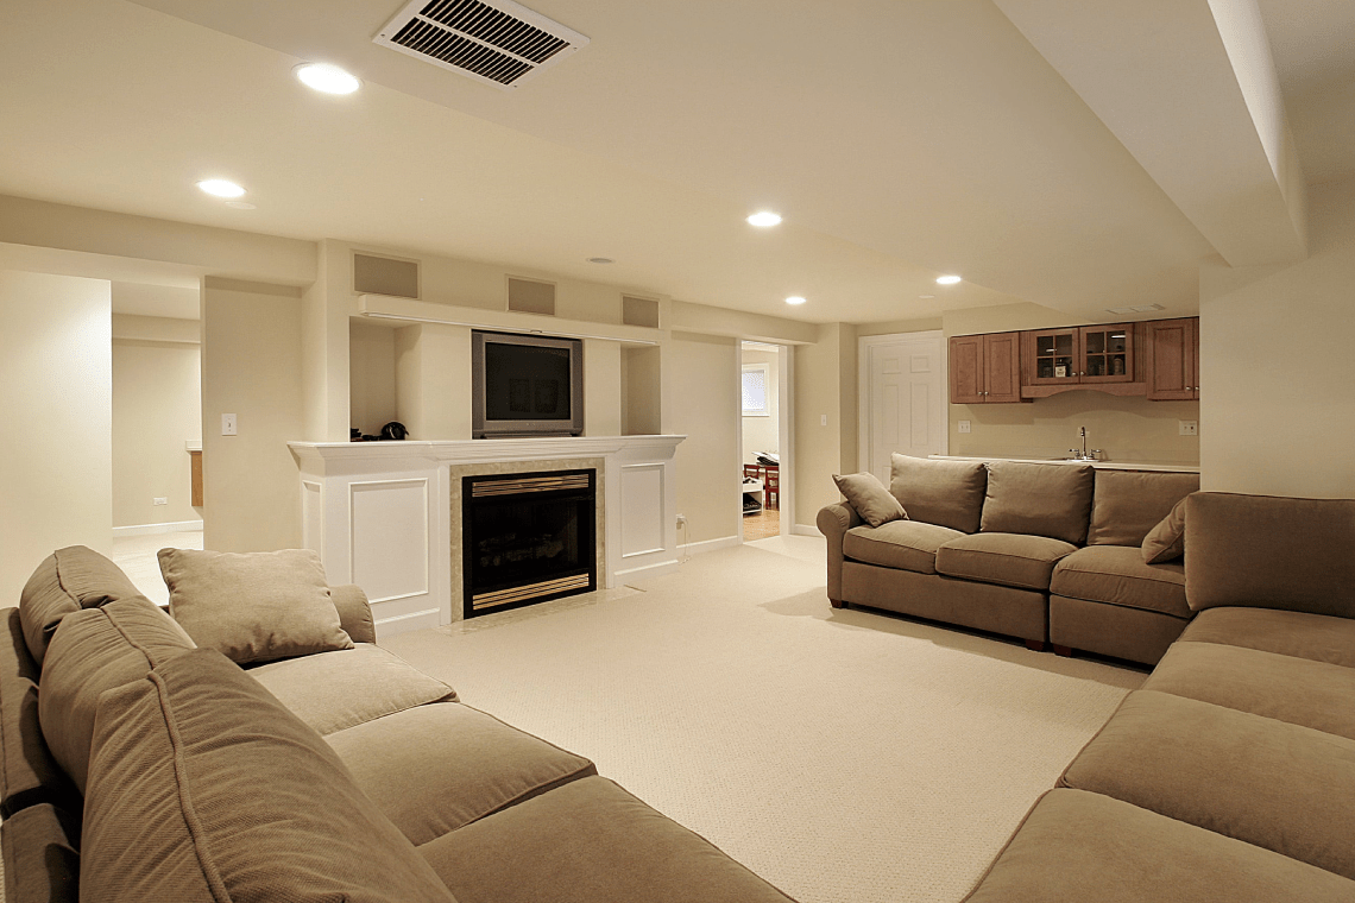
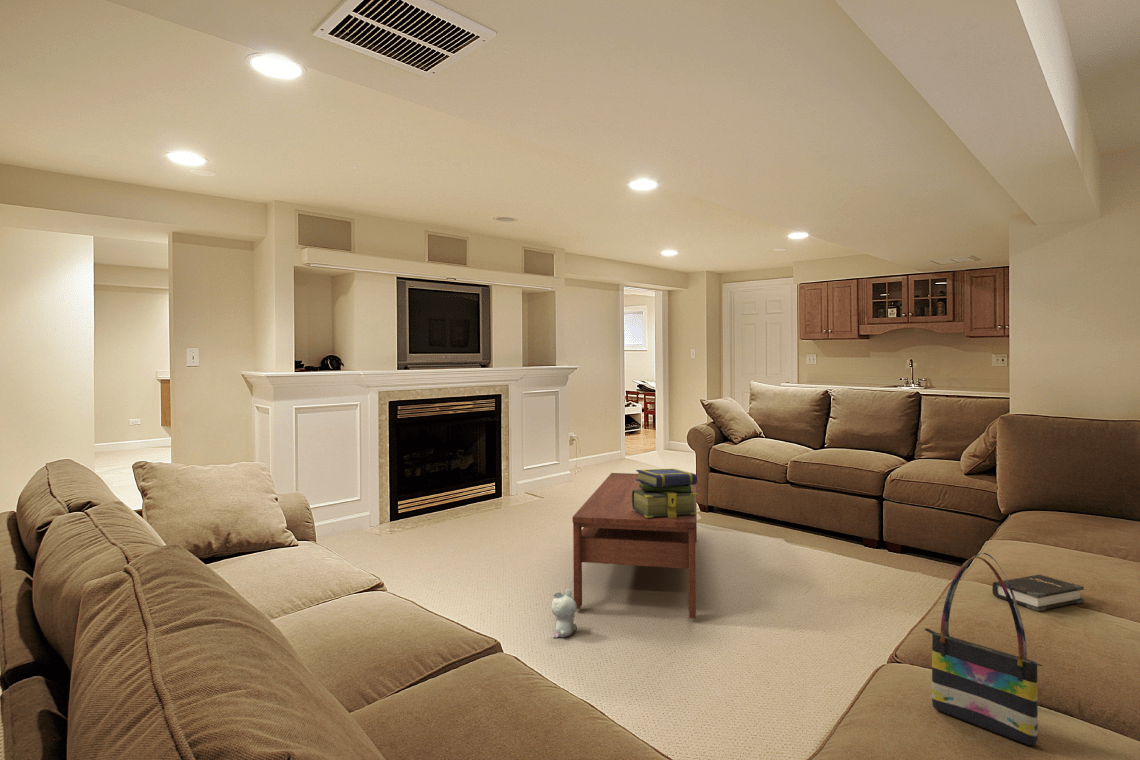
+ tote bag [924,552,1044,746]
+ plush toy [550,588,578,639]
+ coffee table [572,472,698,619]
+ hardback book [991,574,1085,612]
+ stack of books [632,468,698,518]
